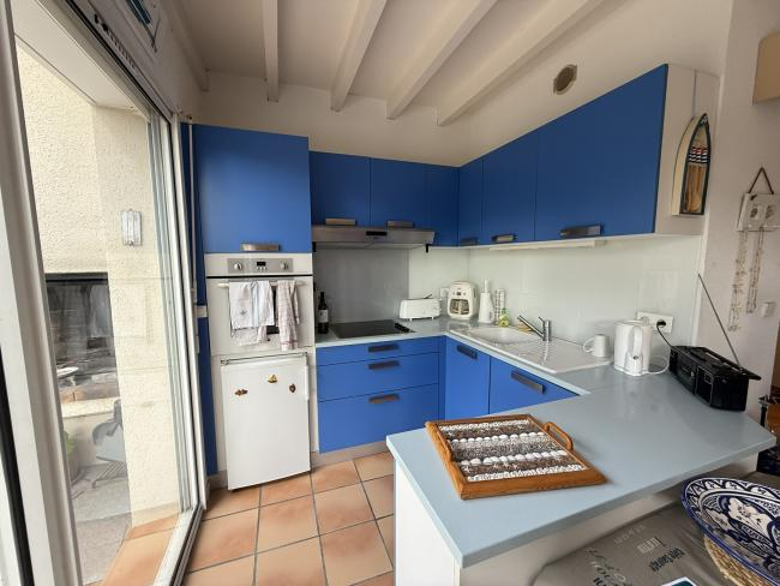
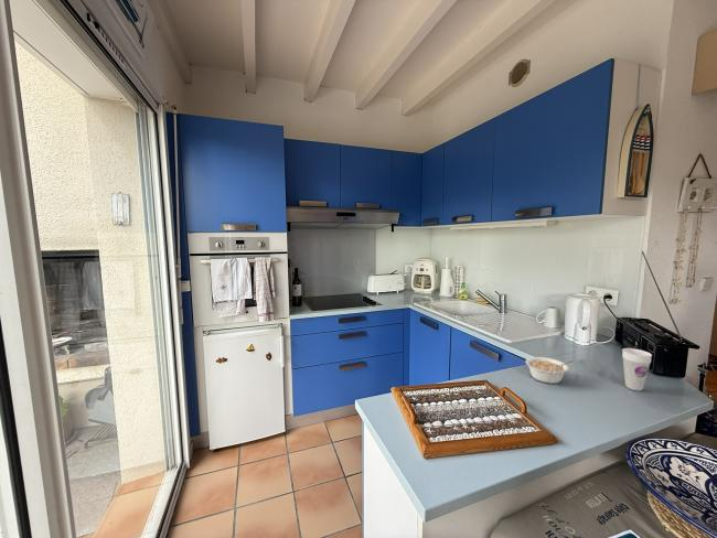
+ cup [621,347,653,392]
+ legume [525,356,575,385]
